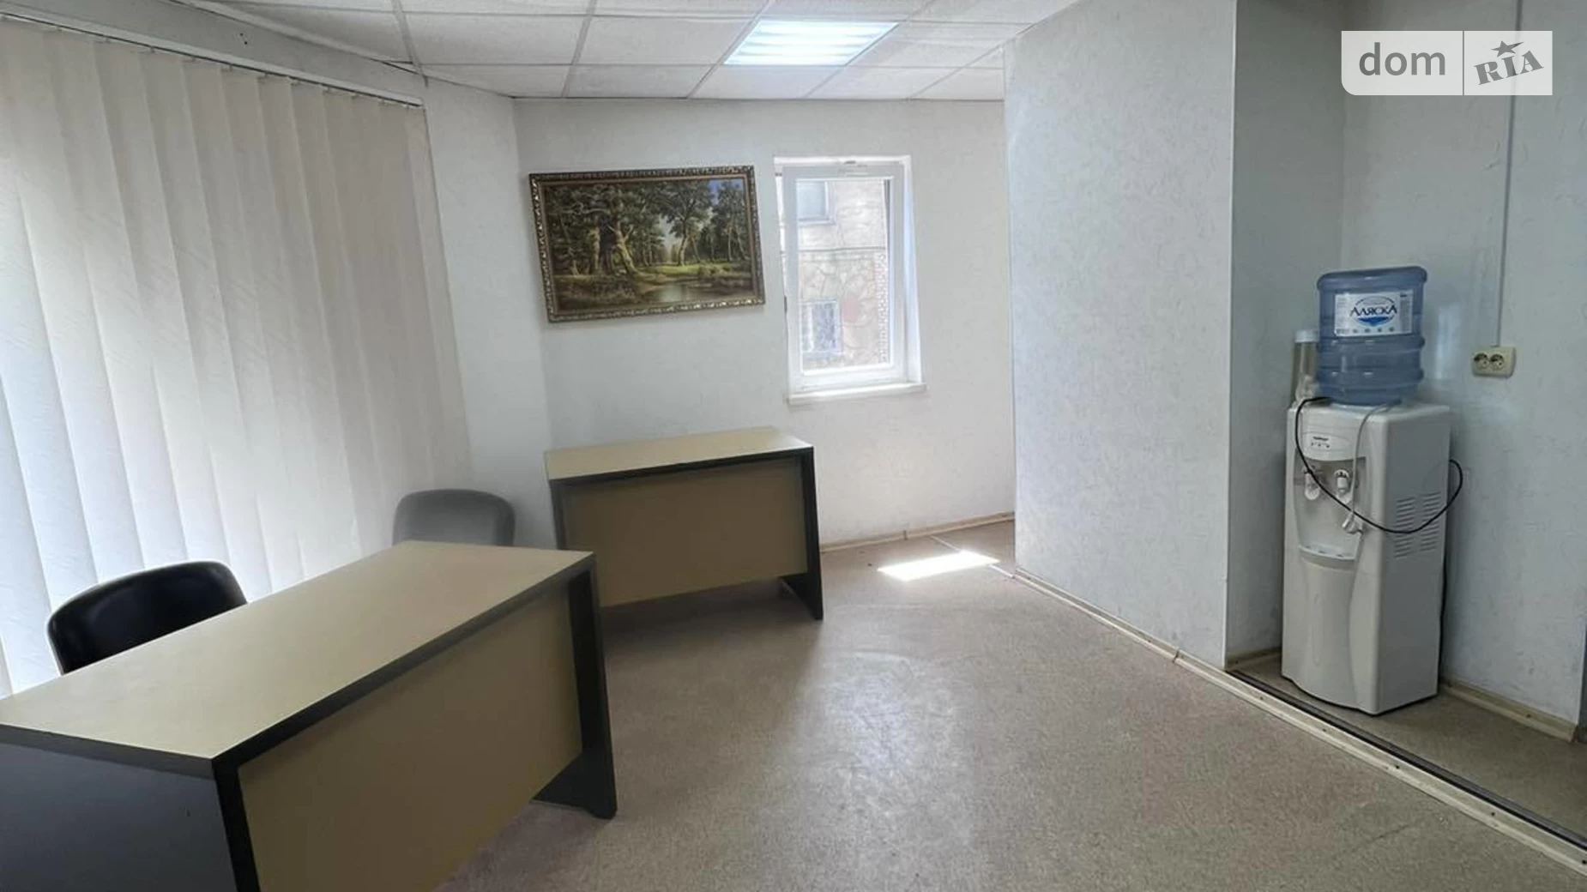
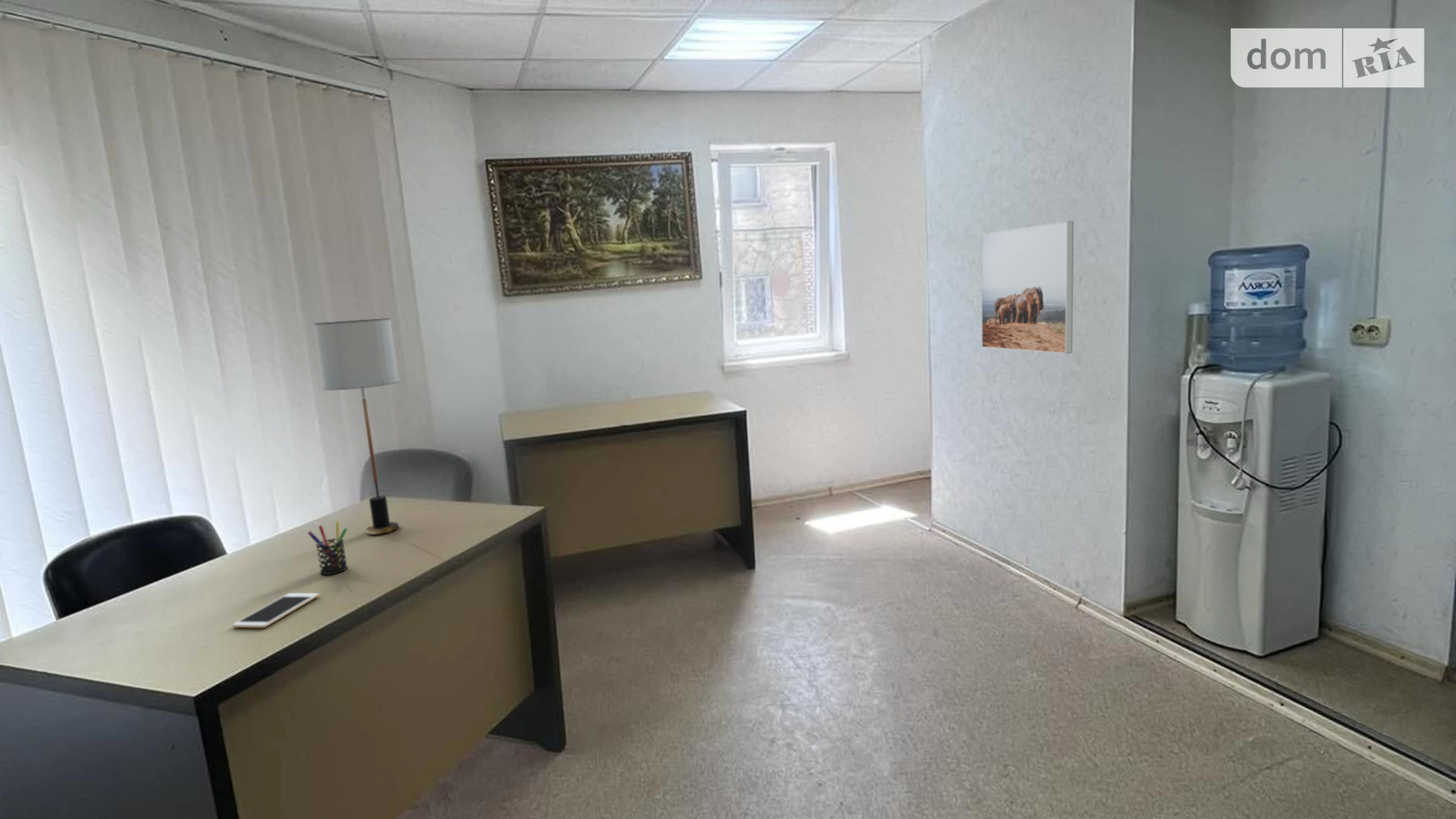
+ table lamp [312,317,400,535]
+ cell phone [231,592,320,628]
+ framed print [980,221,1074,354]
+ pen holder [307,521,349,576]
